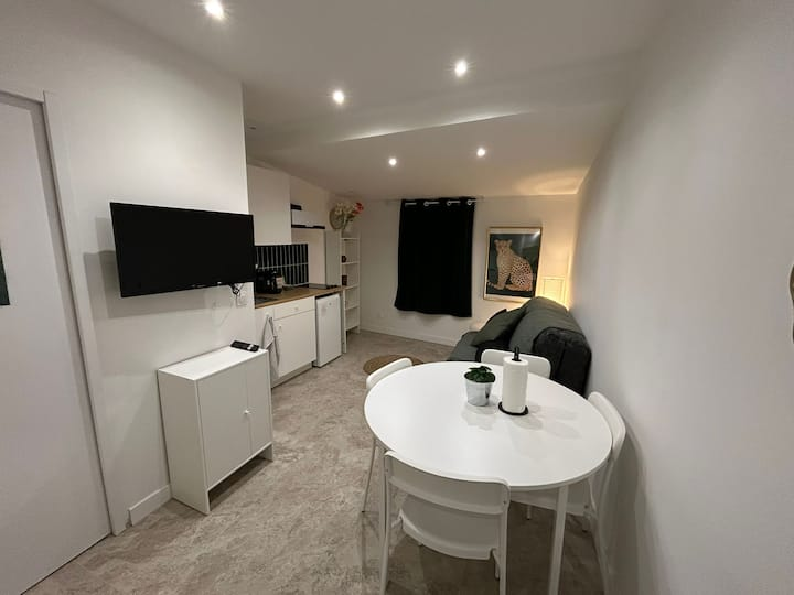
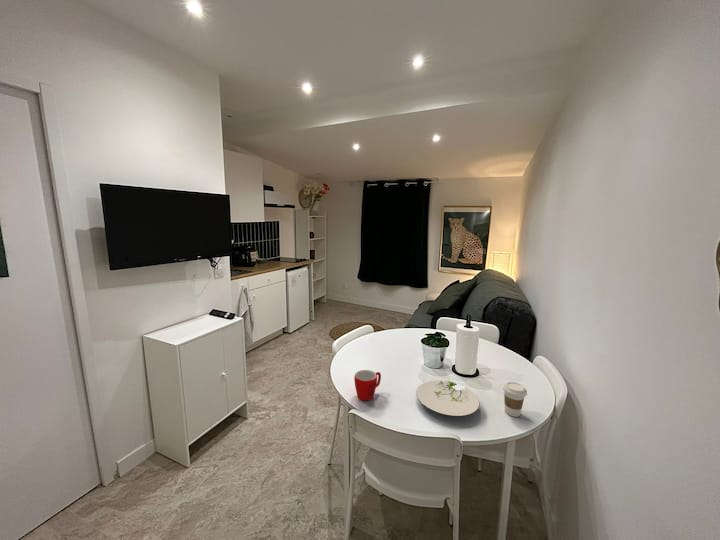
+ plate [415,379,480,417]
+ coffee cup [502,380,528,418]
+ mug [353,369,382,402]
